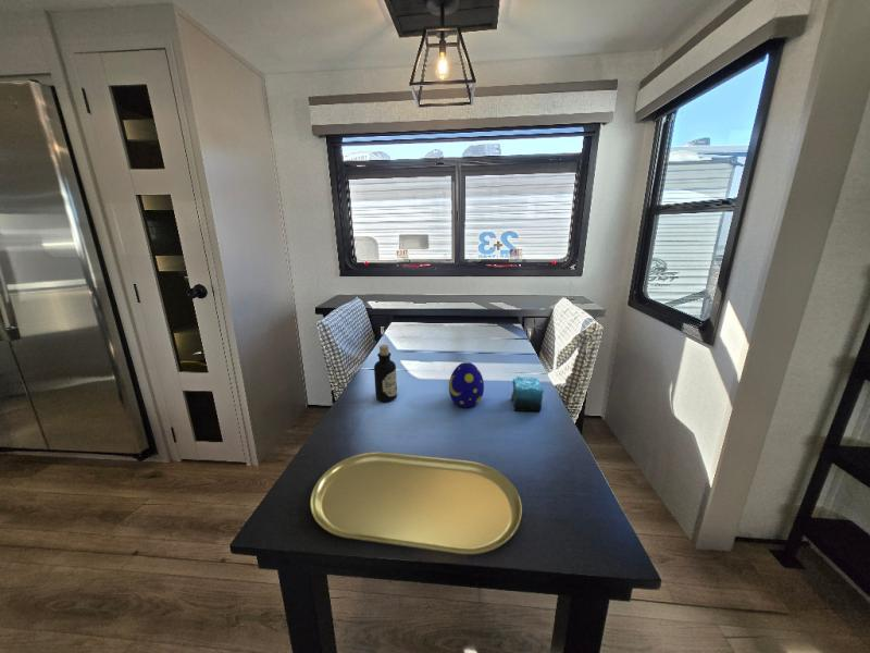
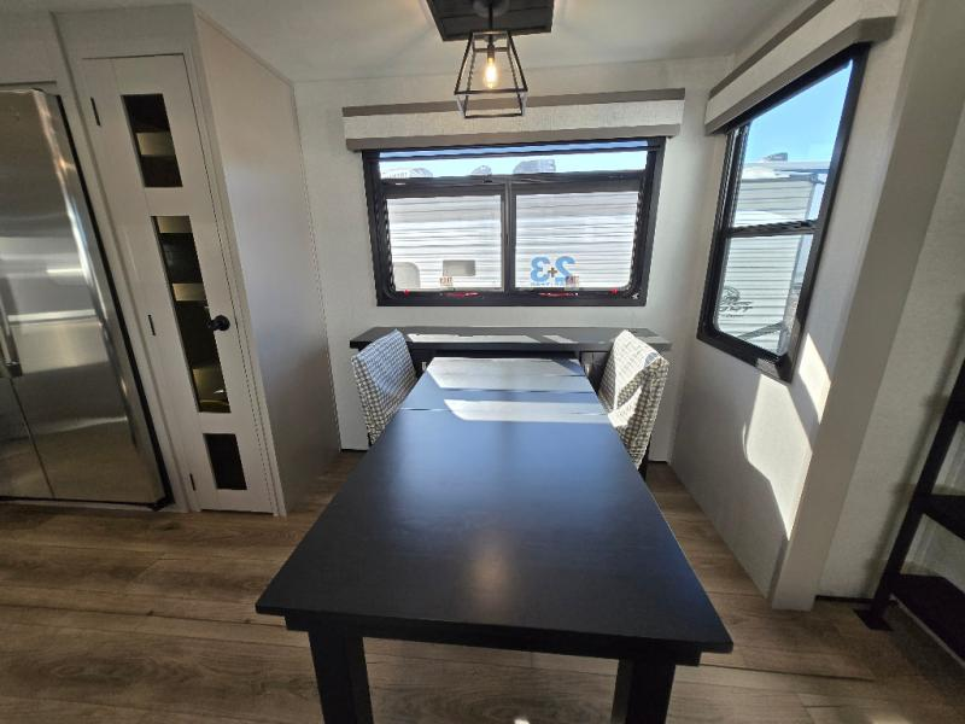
- decorative egg [448,361,485,408]
- candle [510,371,545,412]
- placemat [309,451,523,556]
- bottle [373,344,398,403]
